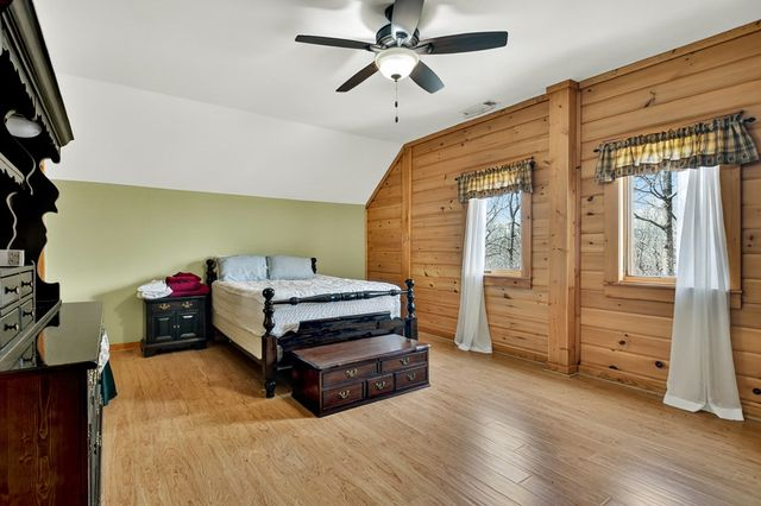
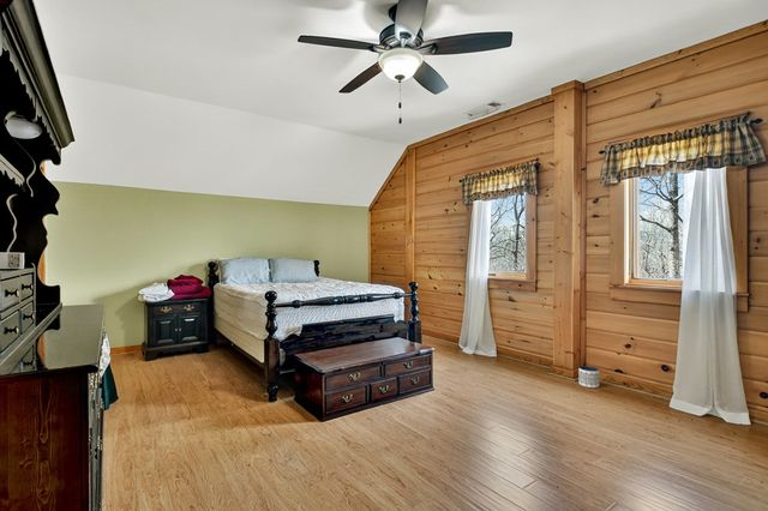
+ planter [577,365,600,389]
